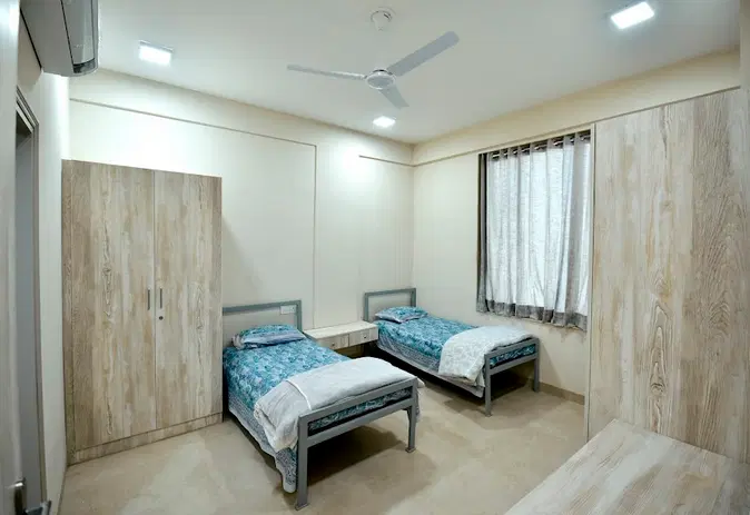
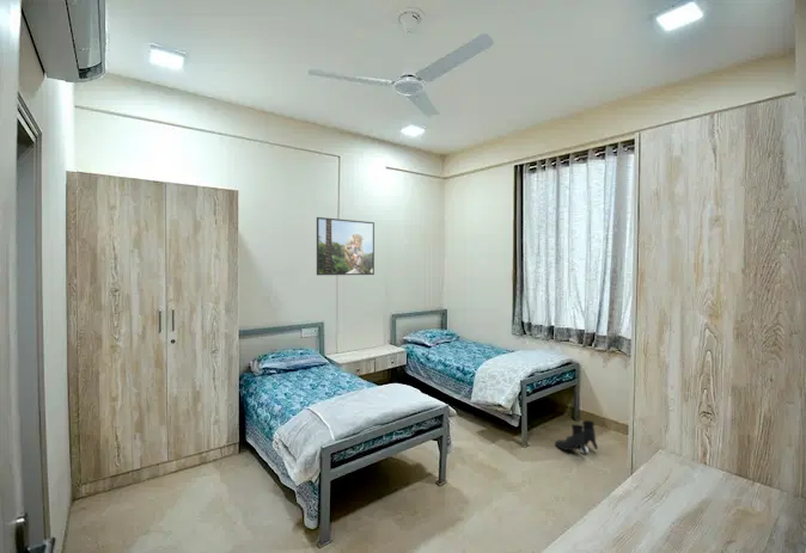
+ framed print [316,216,375,276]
+ boots [554,419,599,455]
